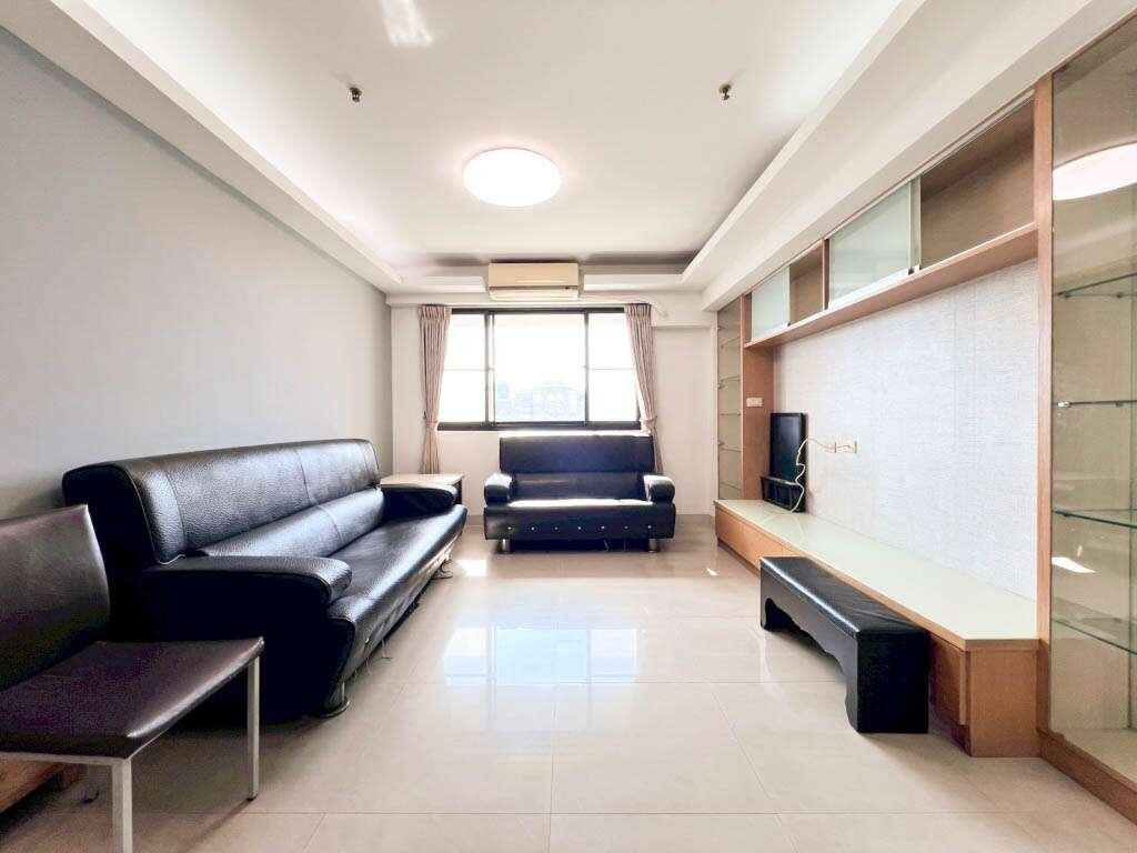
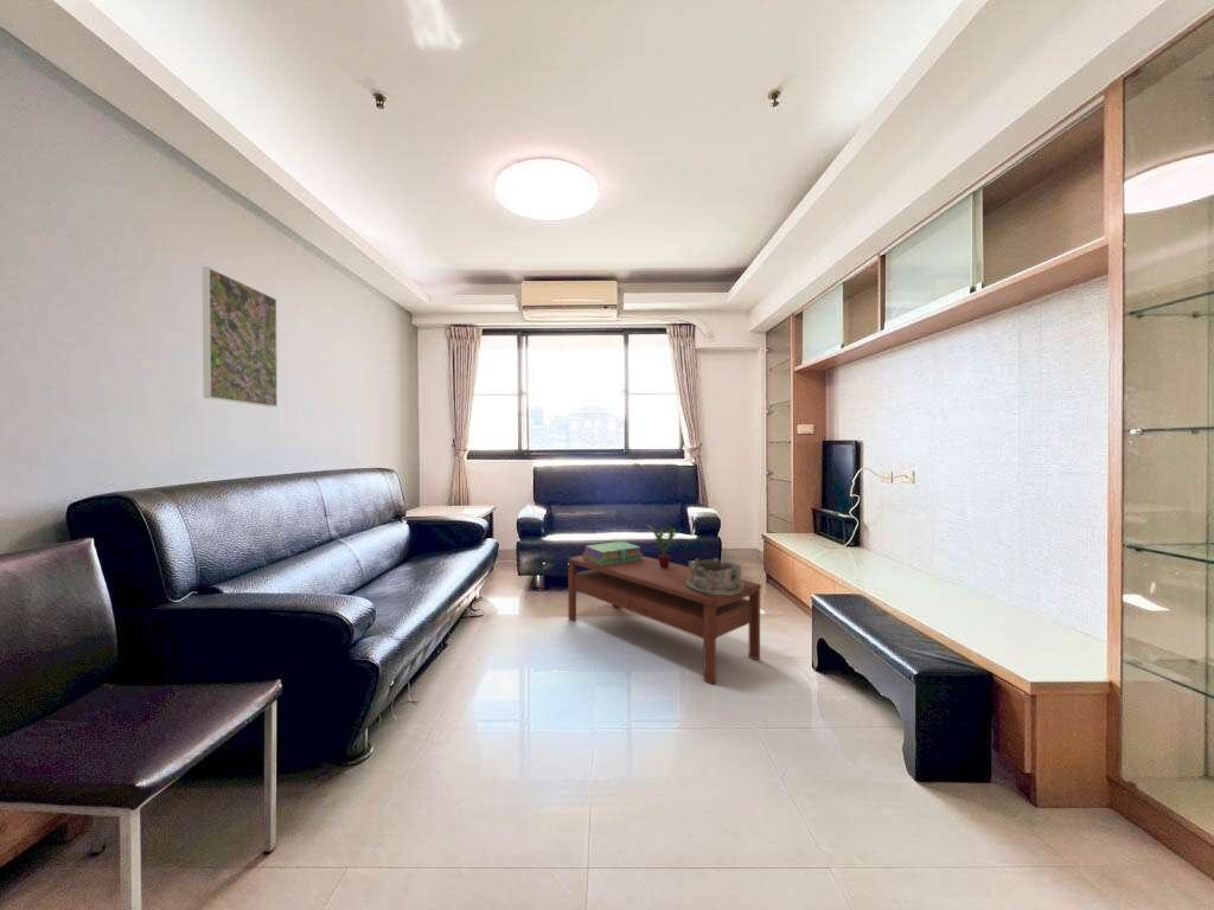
+ coffee table [567,555,762,686]
+ potted plant [641,523,685,568]
+ stack of books [582,540,644,566]
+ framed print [202,267,279,408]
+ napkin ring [686,557,743,595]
